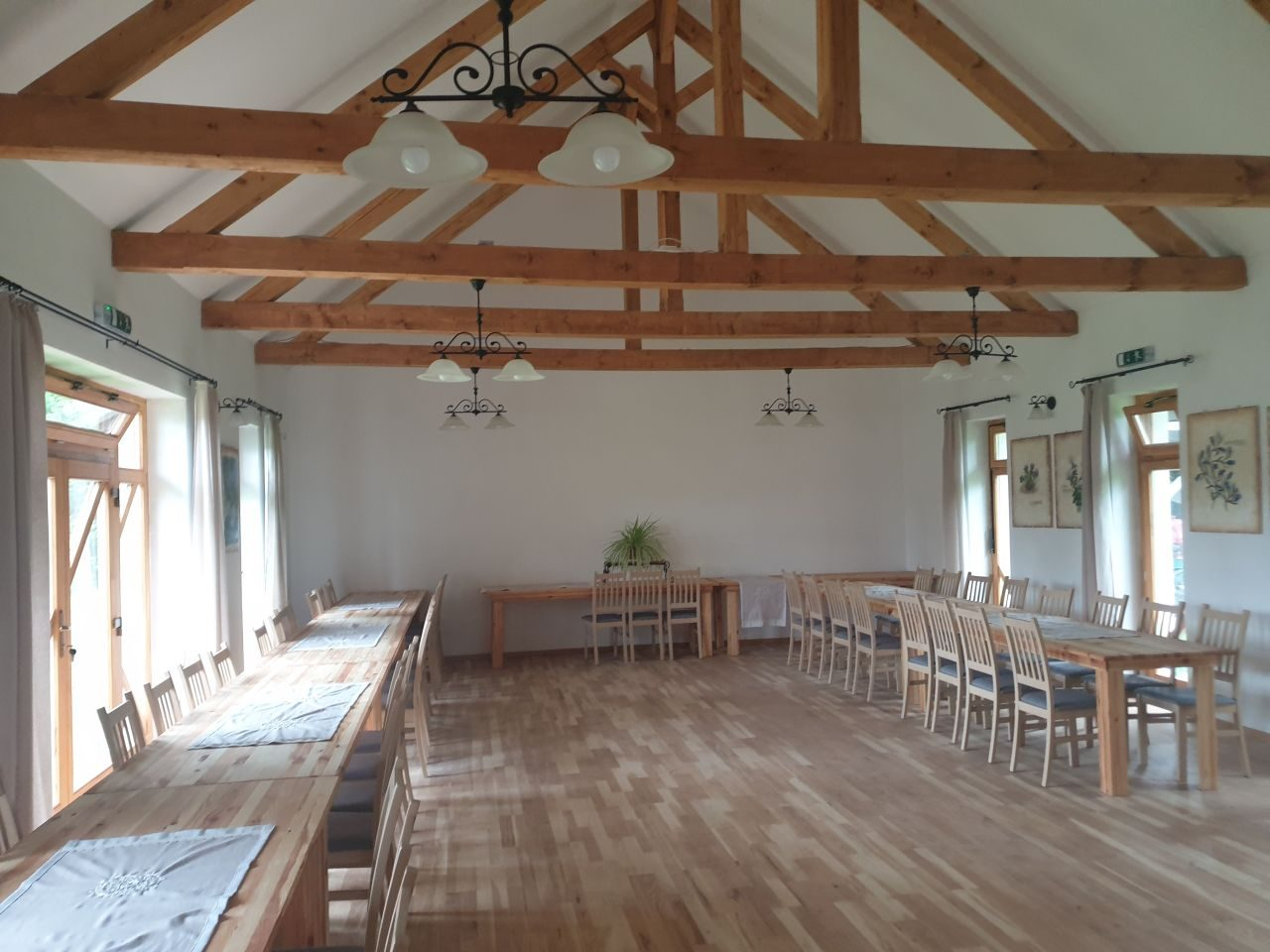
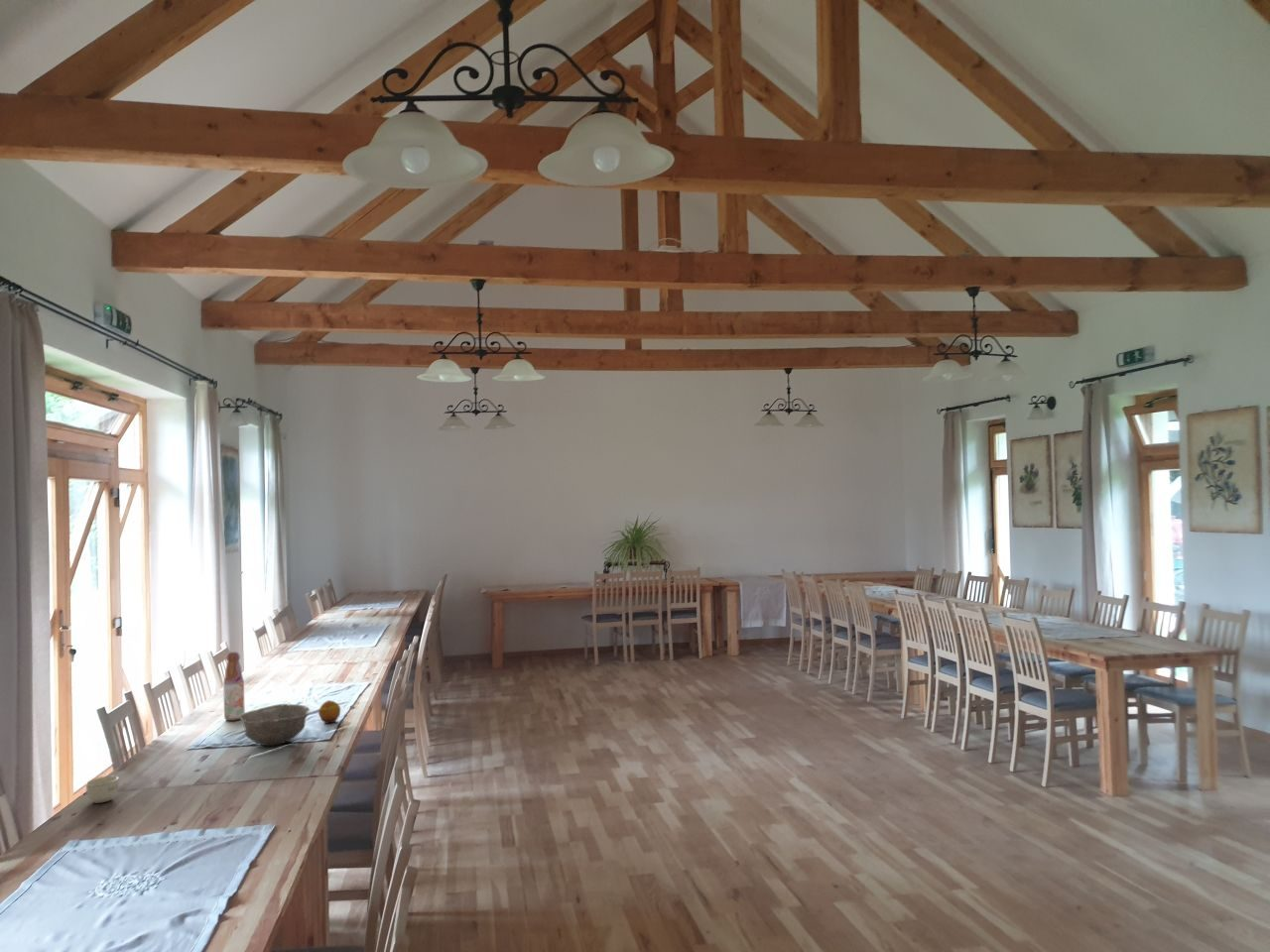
+ bottle [222,651,246,722]
+ fruit [318,699,341,725]
+ bowl [240,703,312,747]
+ cup [84,774,119,804]
